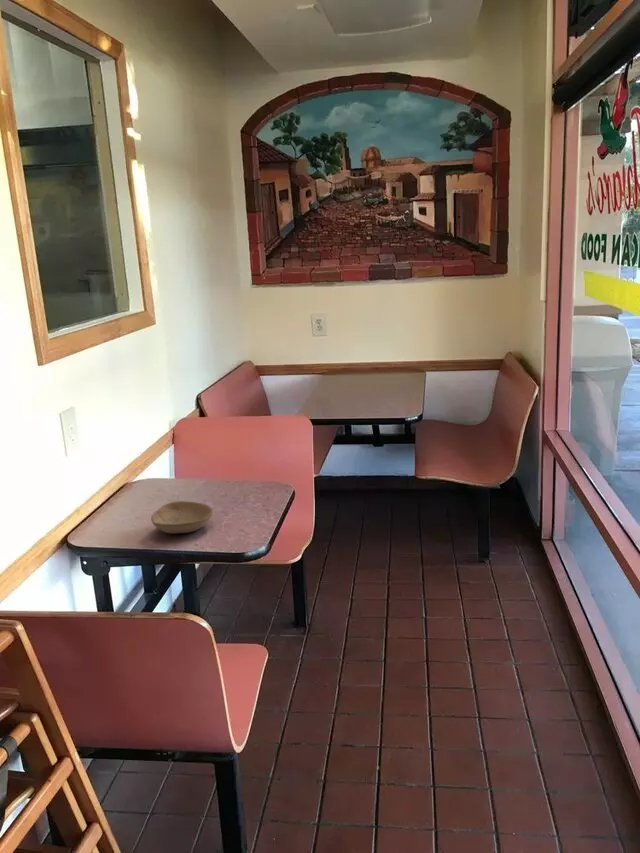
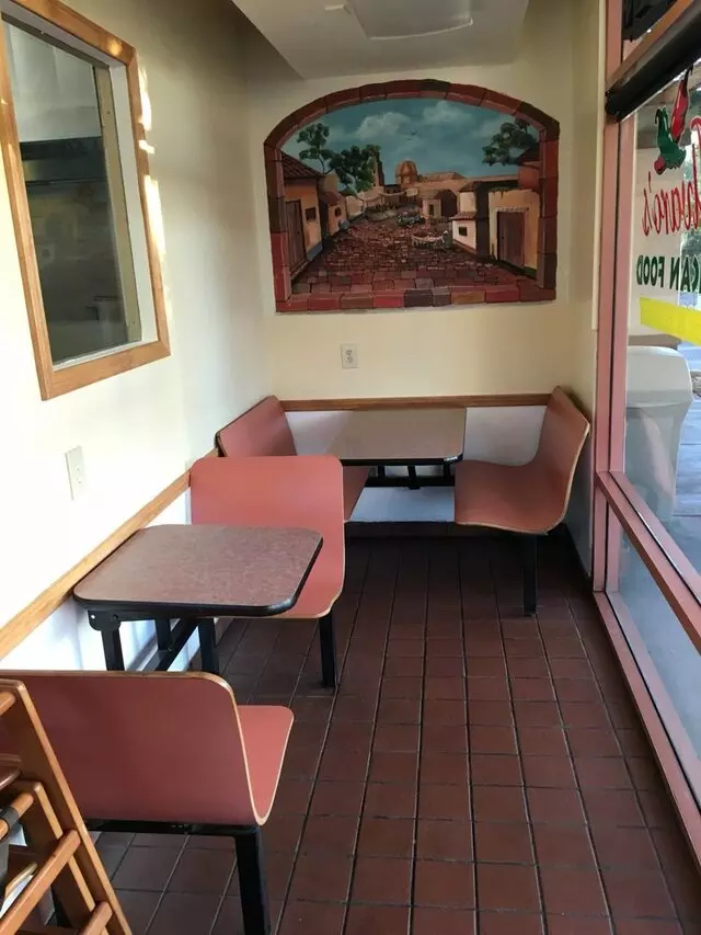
- bowl [150,500,214,534]
